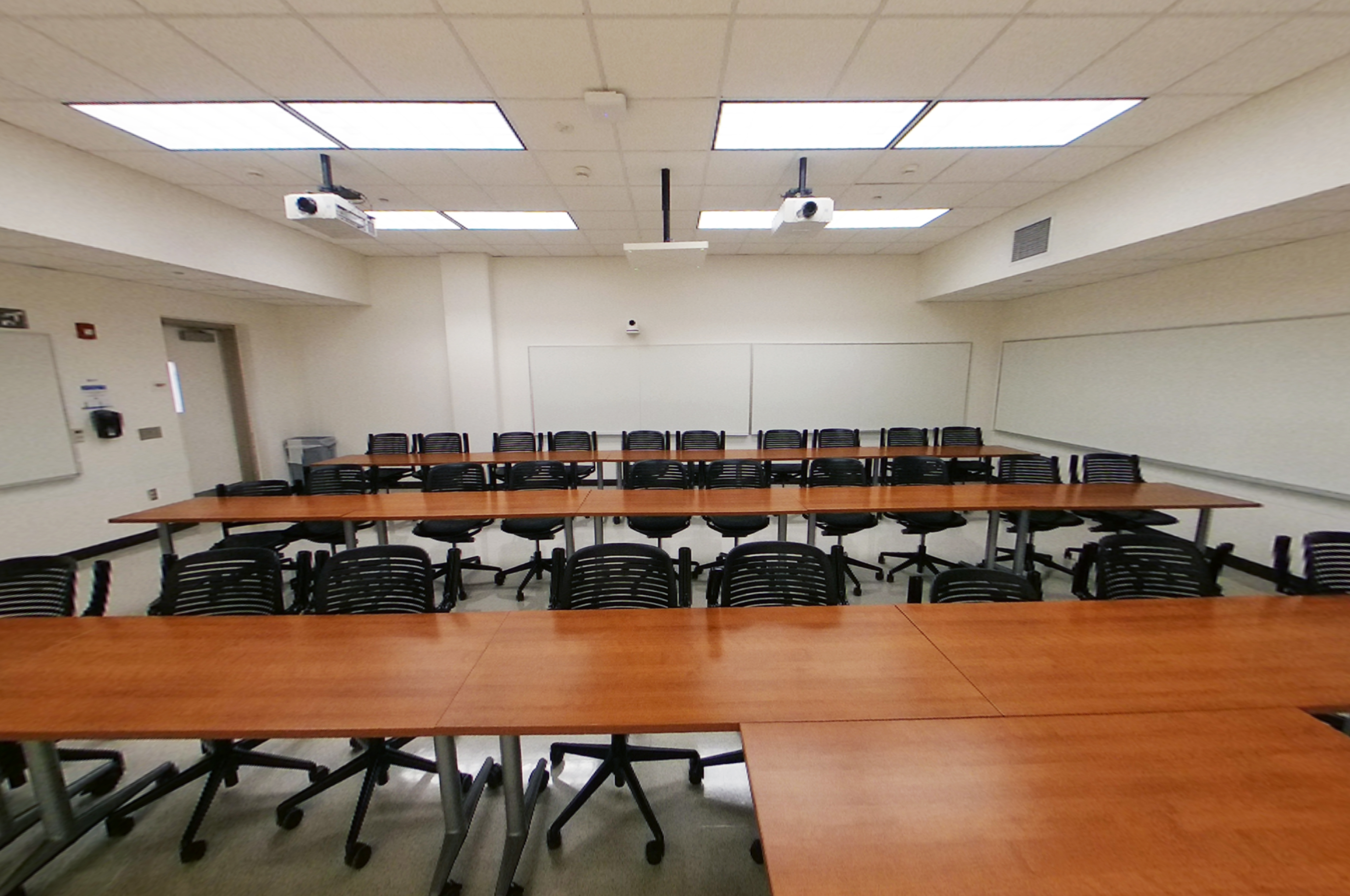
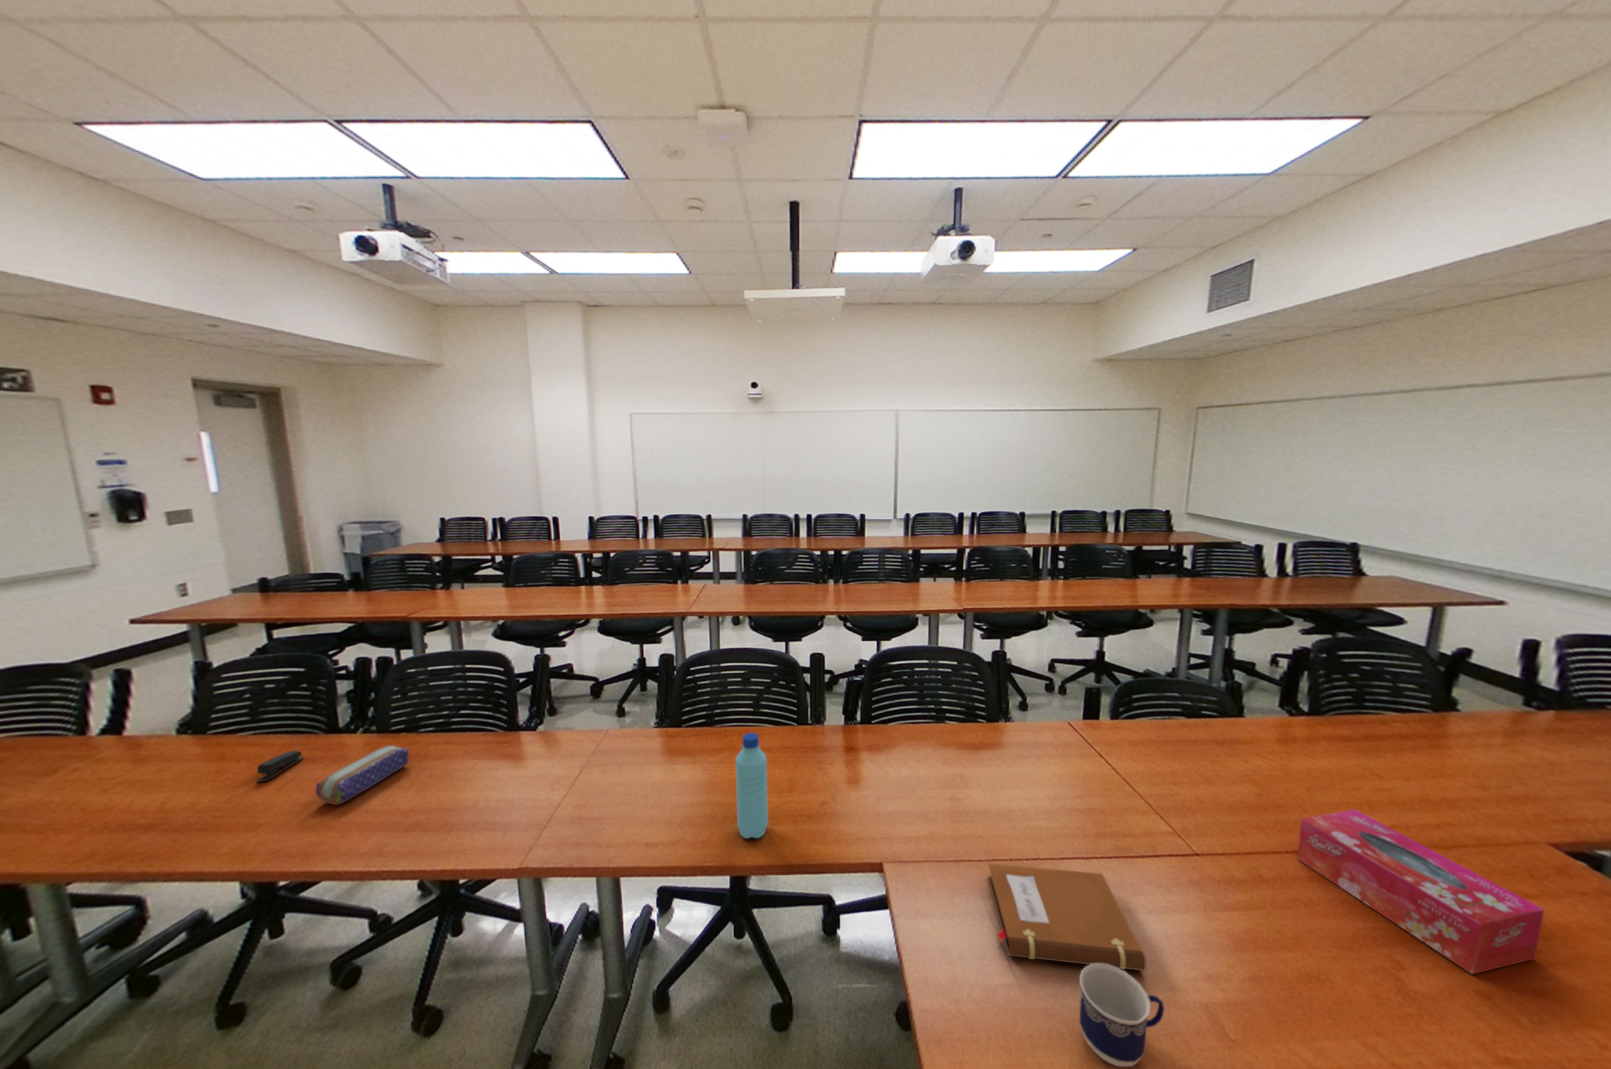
+ notebook [988,863,1147,971]
+ tissue box [1296,809,1544,975]
+ pencil case [315,746,408,805]
+ cup [1079,963,1165,1067]
+ water bottle [735,733,769,839]
+ stapler [257,750,304,783]
